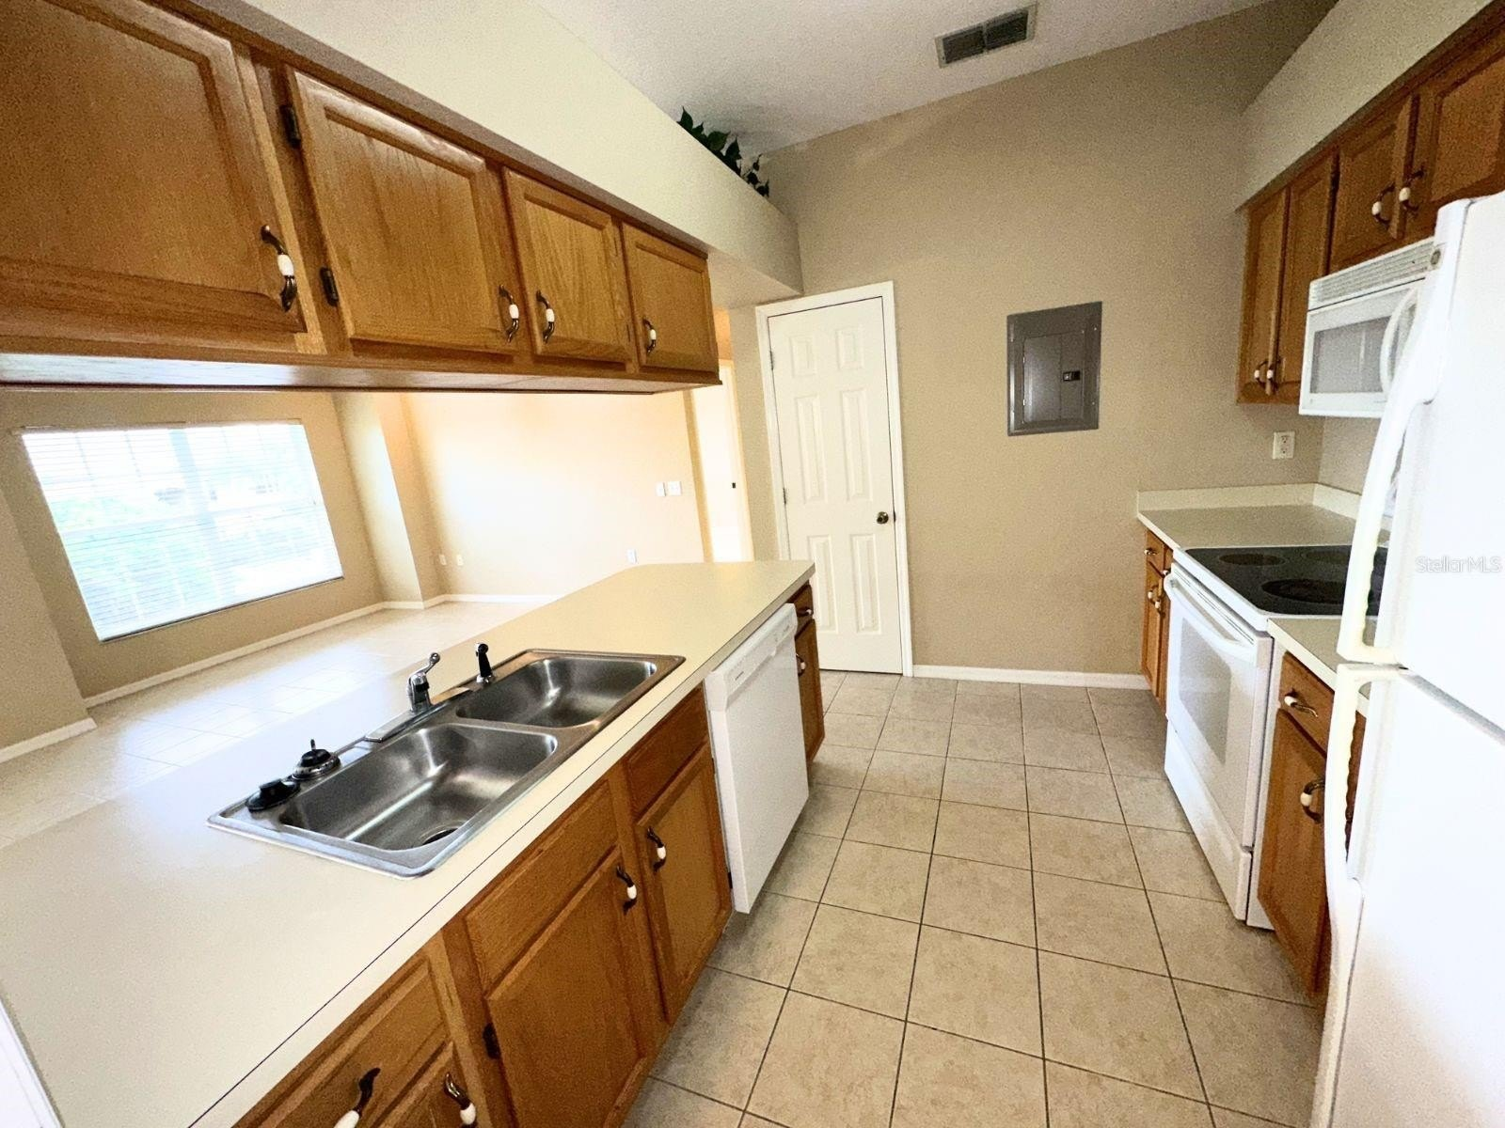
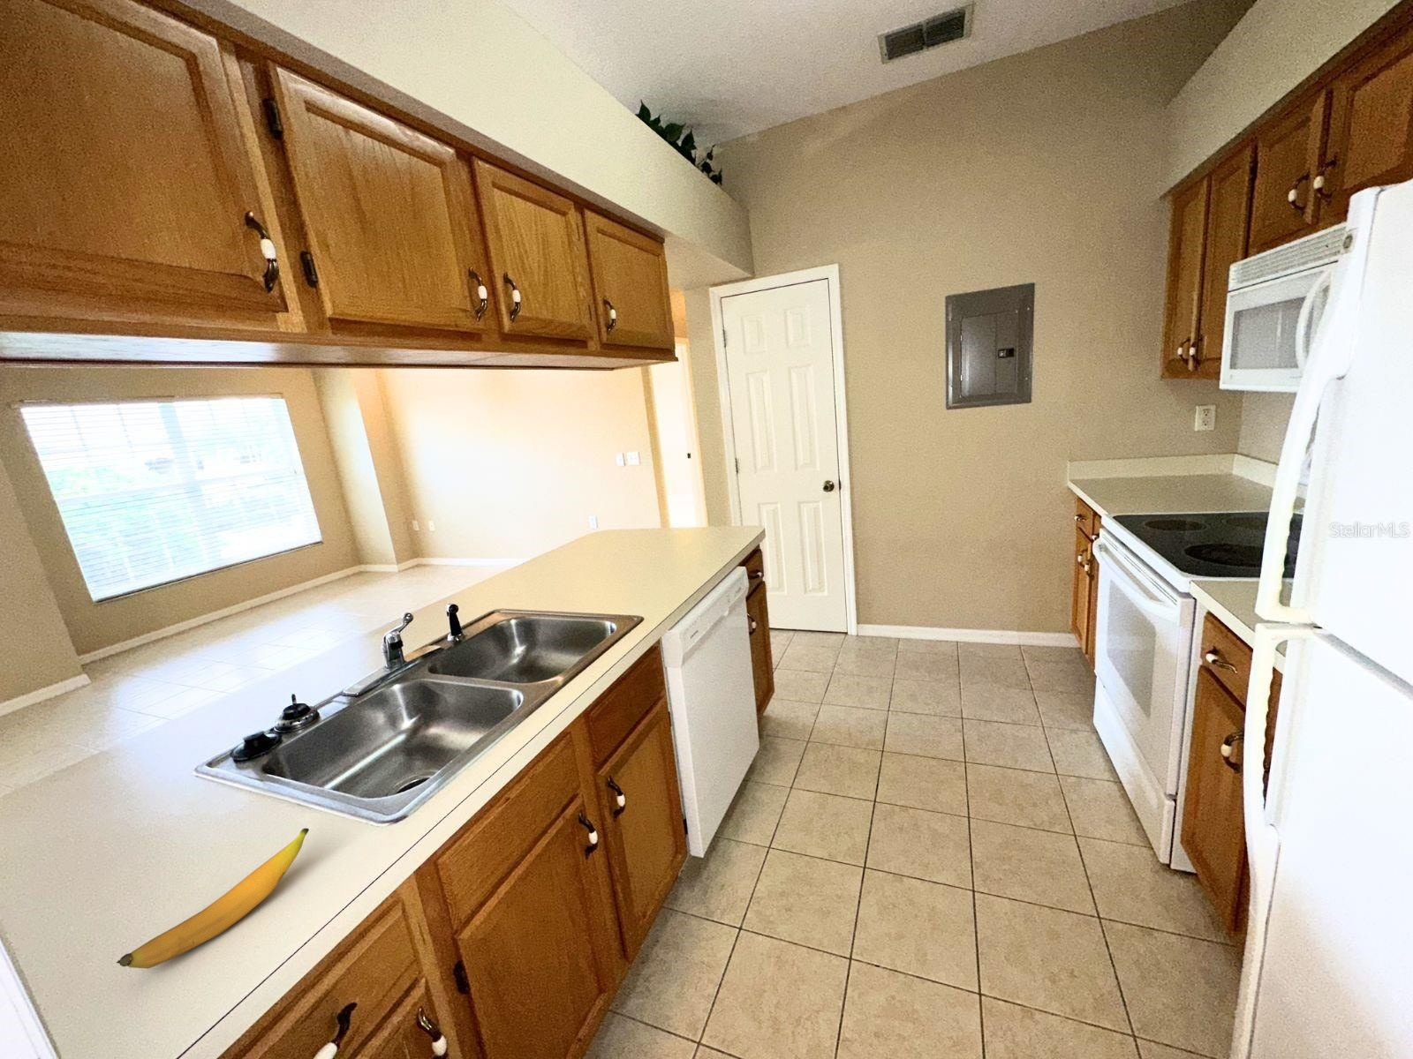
+ banana [116,828,310,969]
